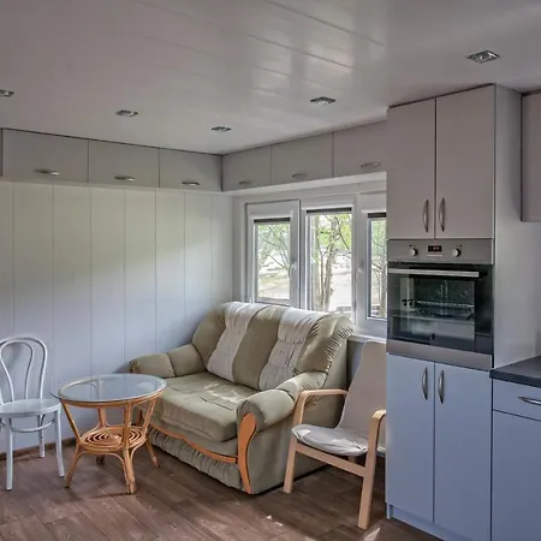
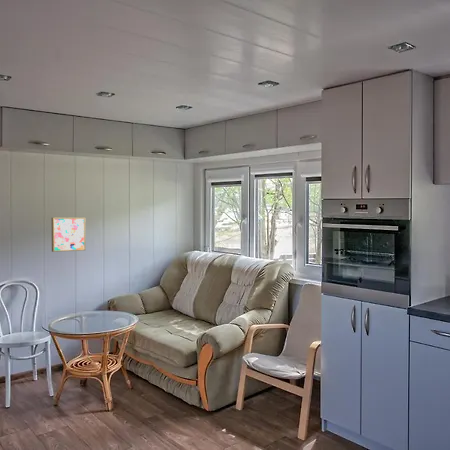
+ wall art [50,217,87,253]
